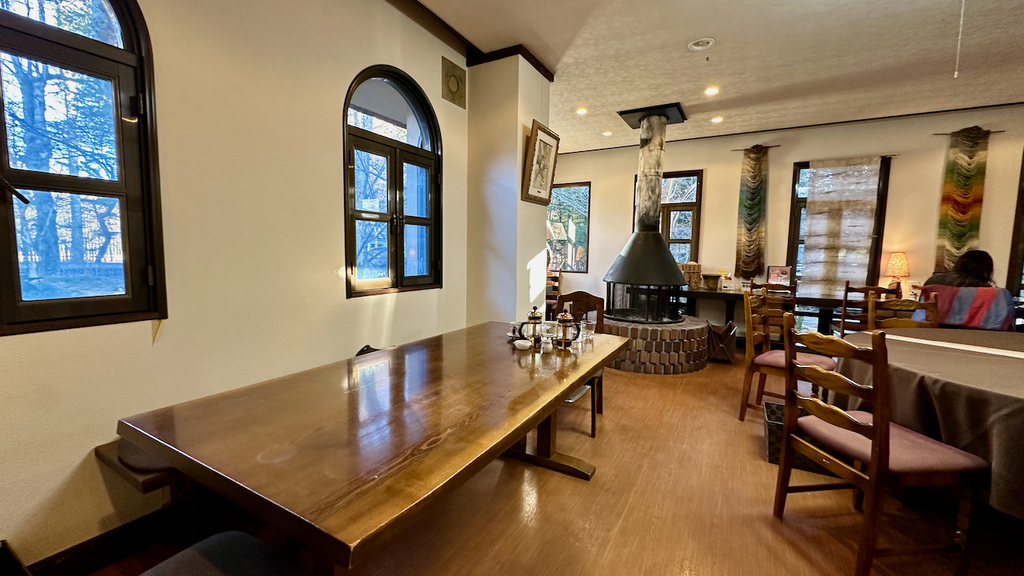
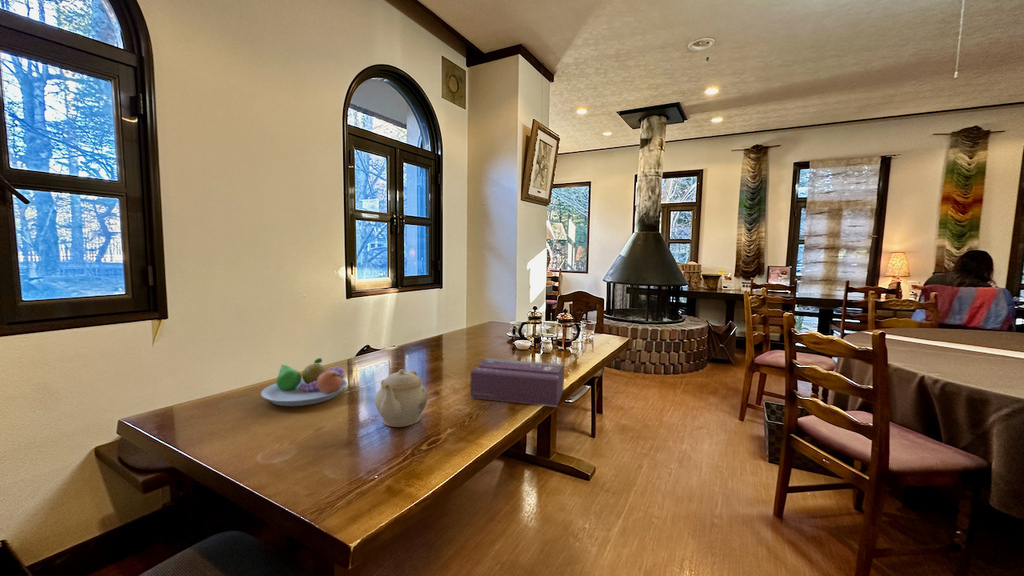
+ fruit bowl [260,357,348,407]
+ tissue box [469,357,565,408]
+ teapot [374,368,429,428]
